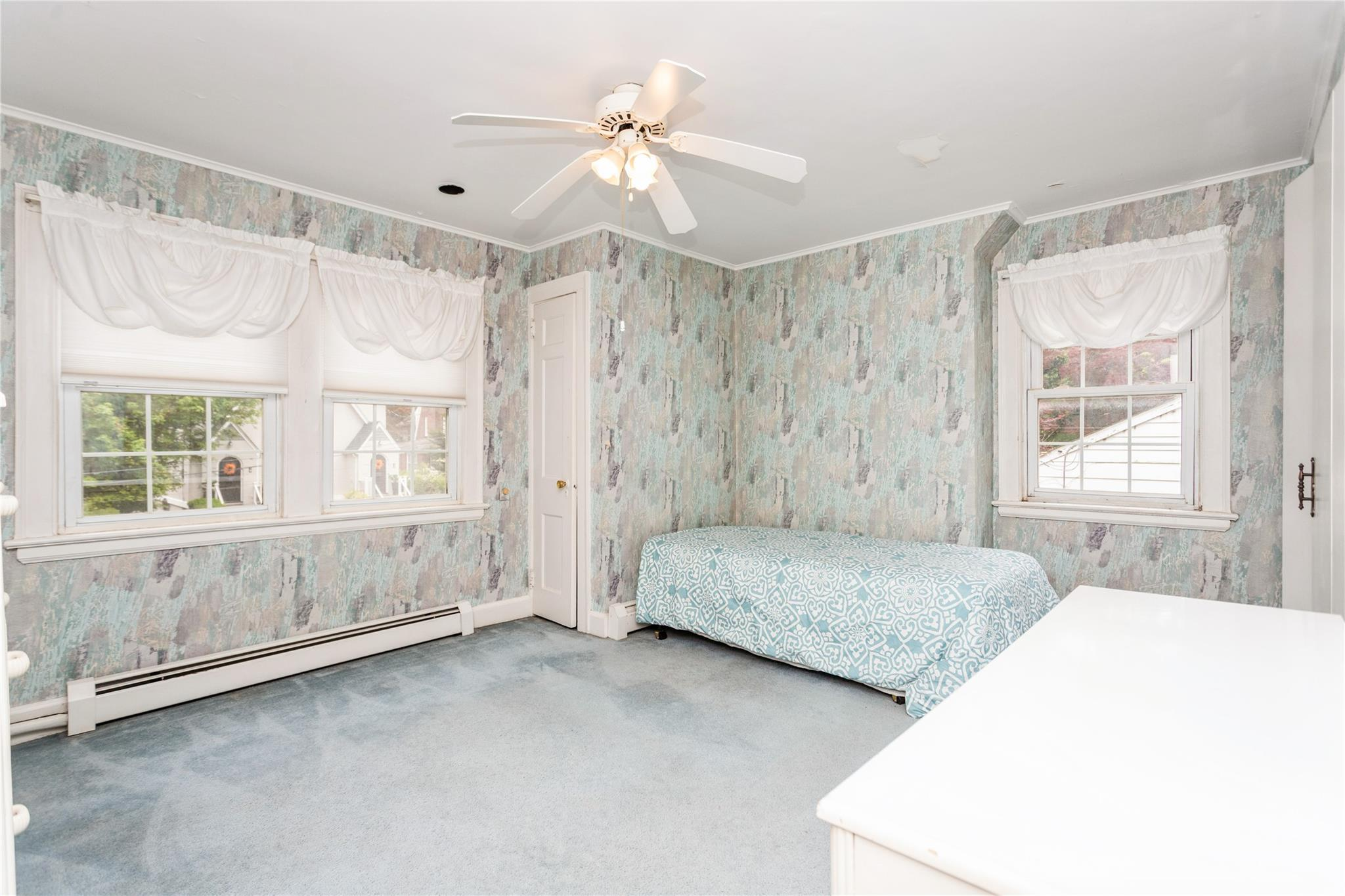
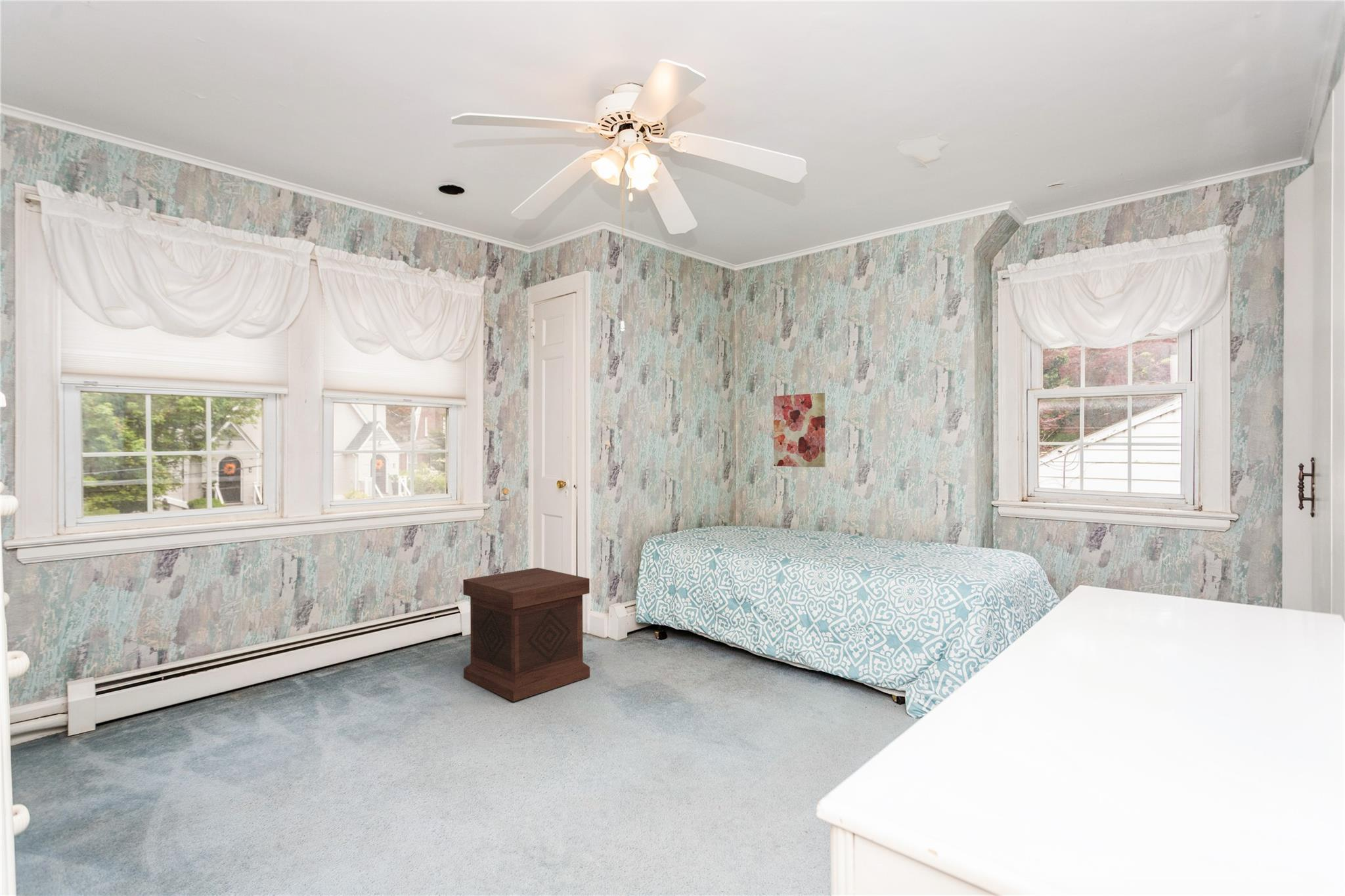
+ side table [462,567,590,702]
+ wall art [773,393,826,468]
